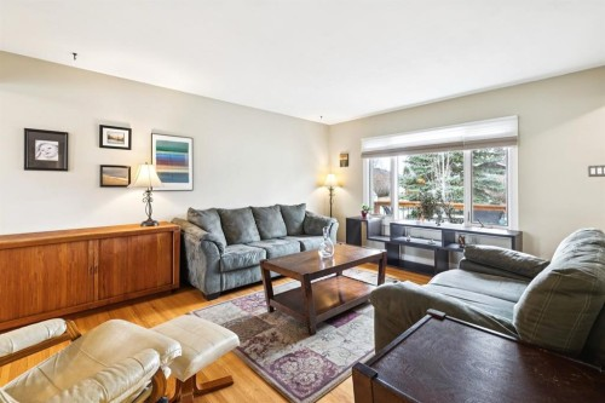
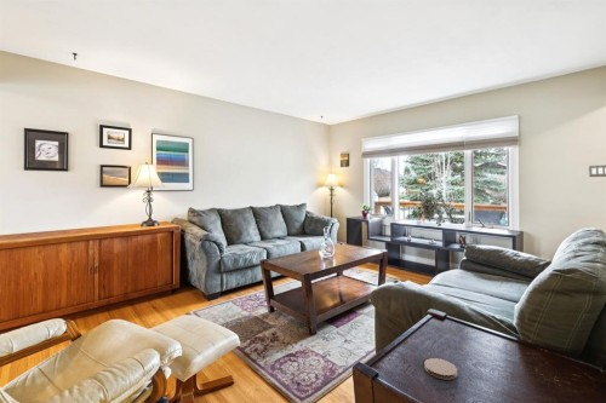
+ coaster [423,357,458,381]
